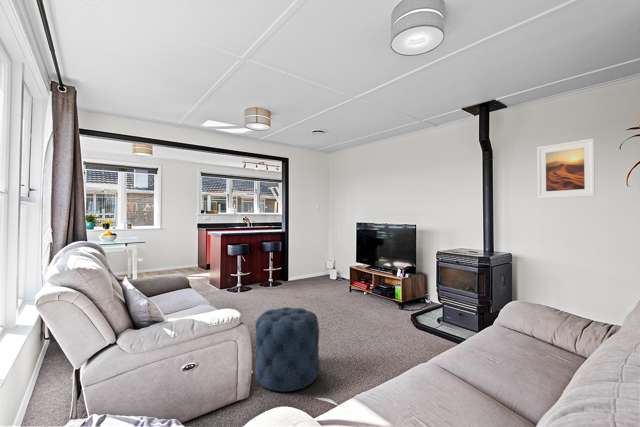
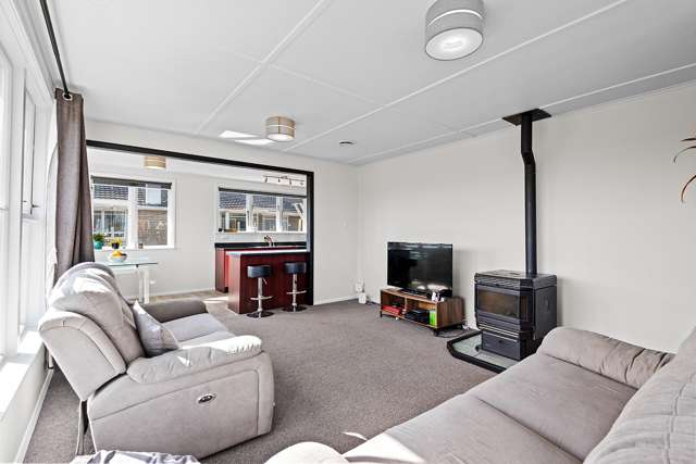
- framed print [536,137,596,200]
- ottoman [254,306,320,393]
